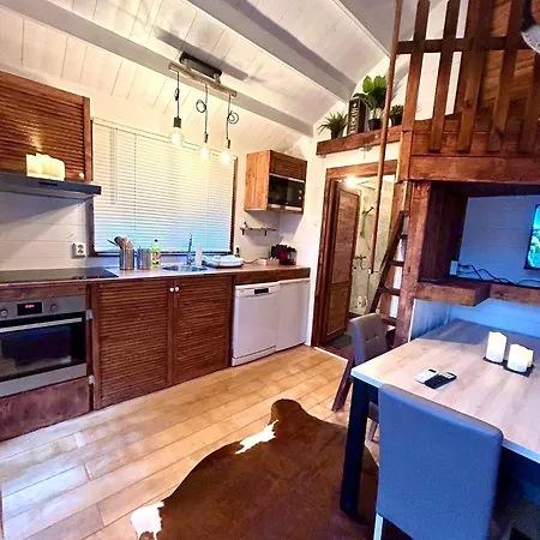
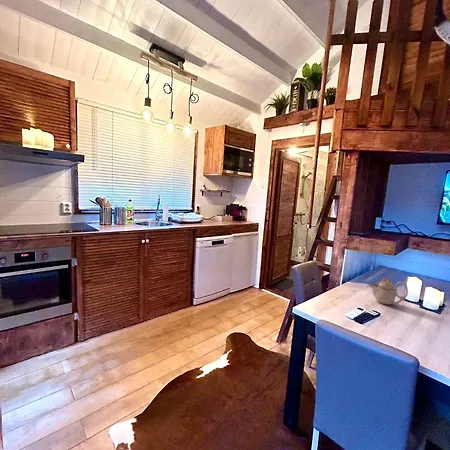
+ teapot [368,277,409,306]
